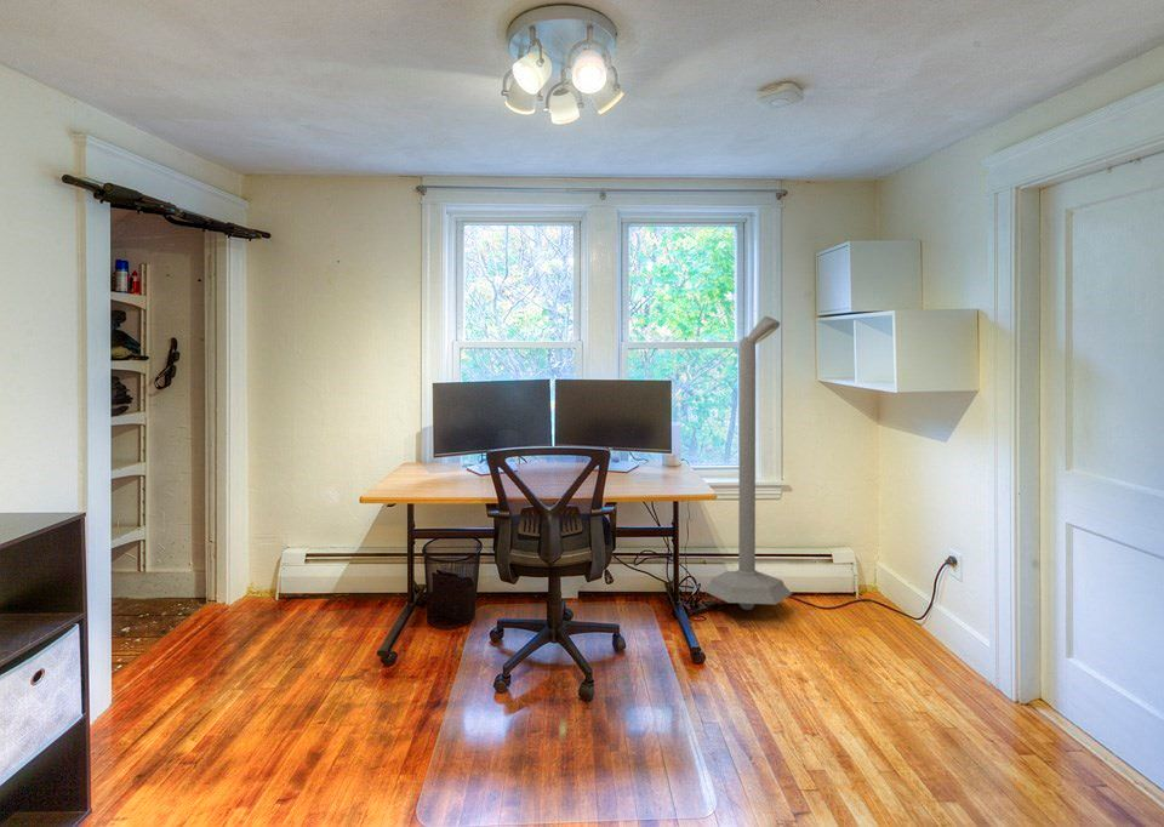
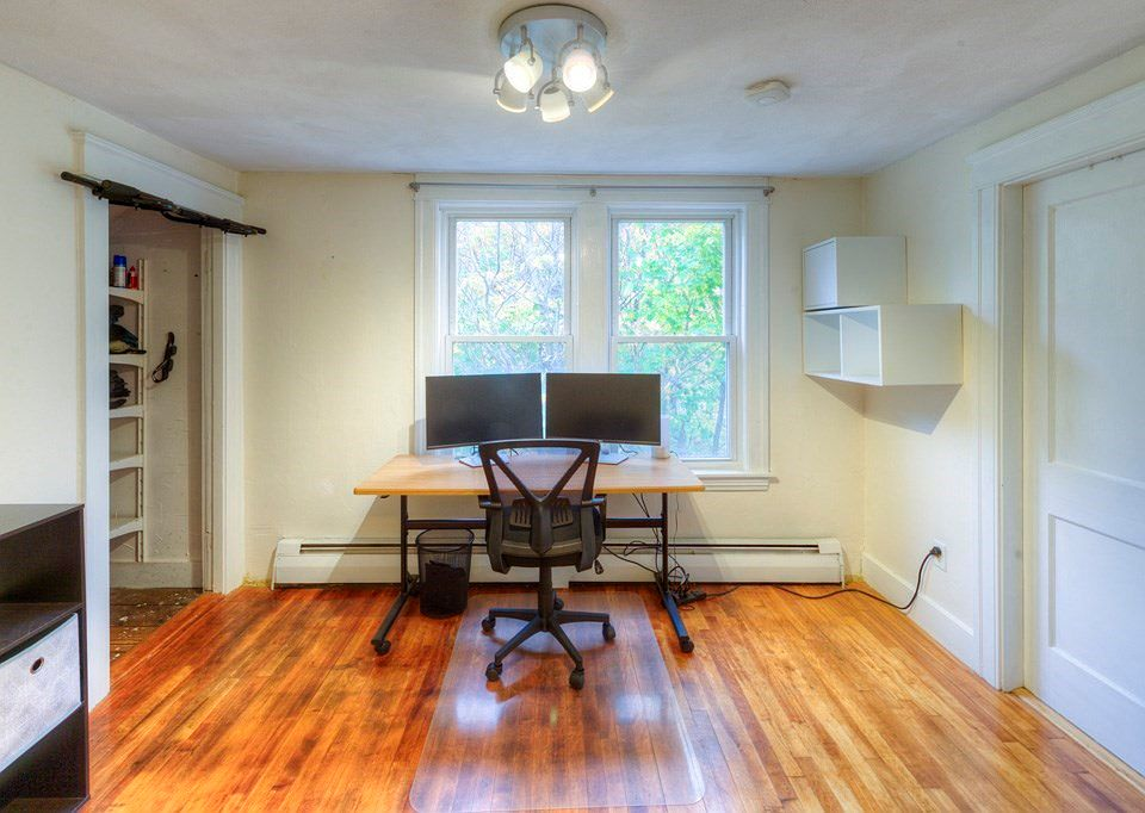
- floor lamp [702,315,793,611]
